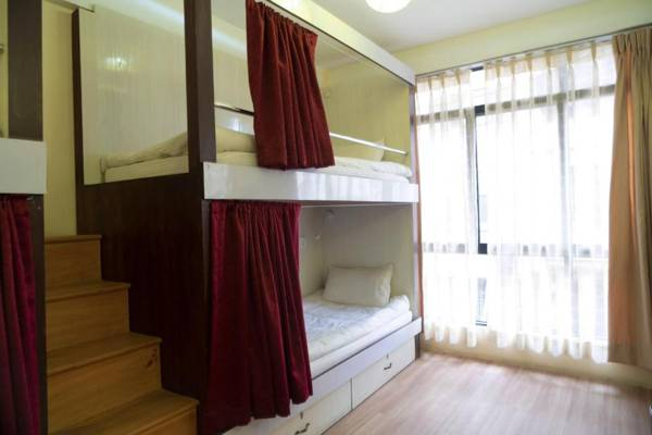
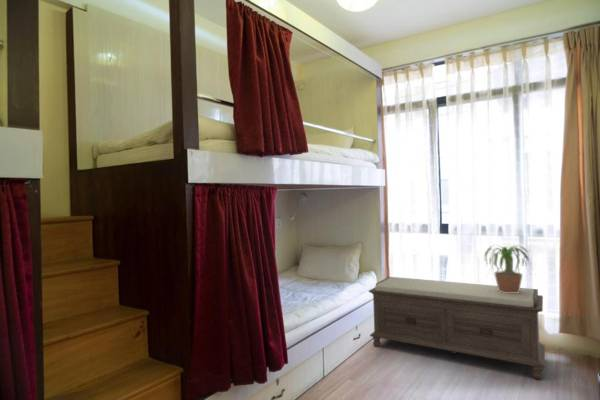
+ bench [368,276,546,380]
+ potted plant [476,244,535,293]
